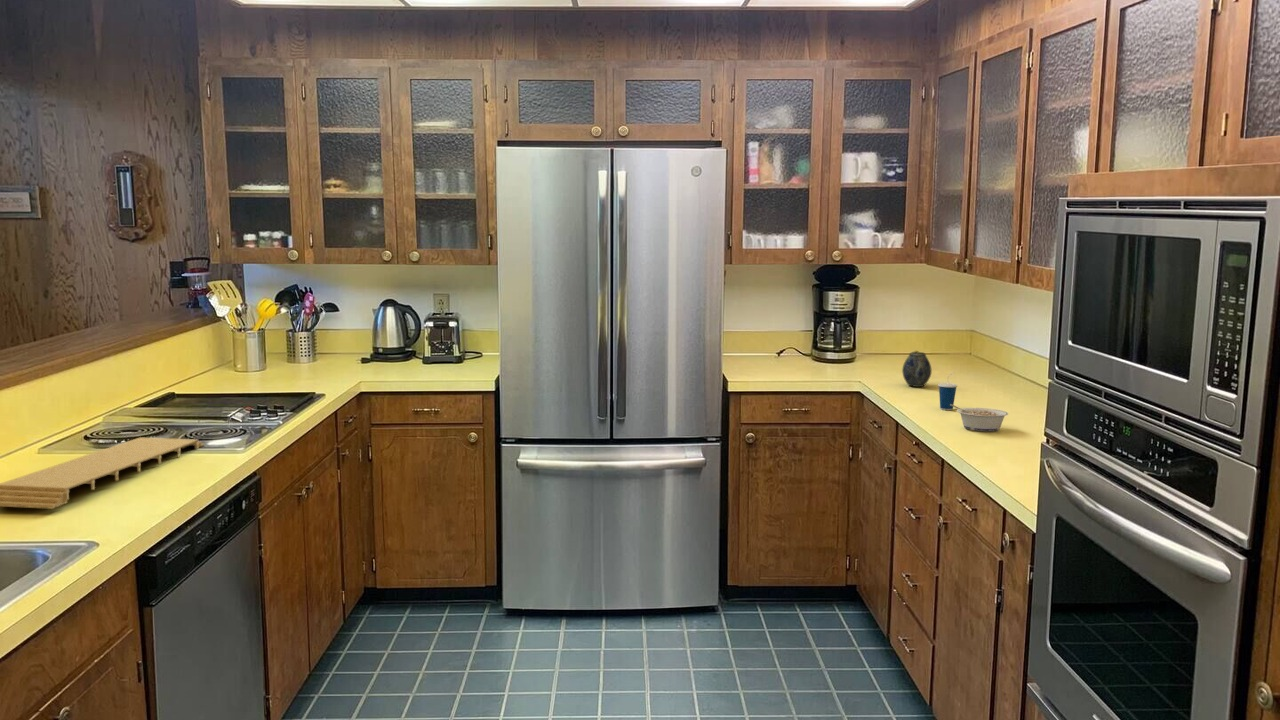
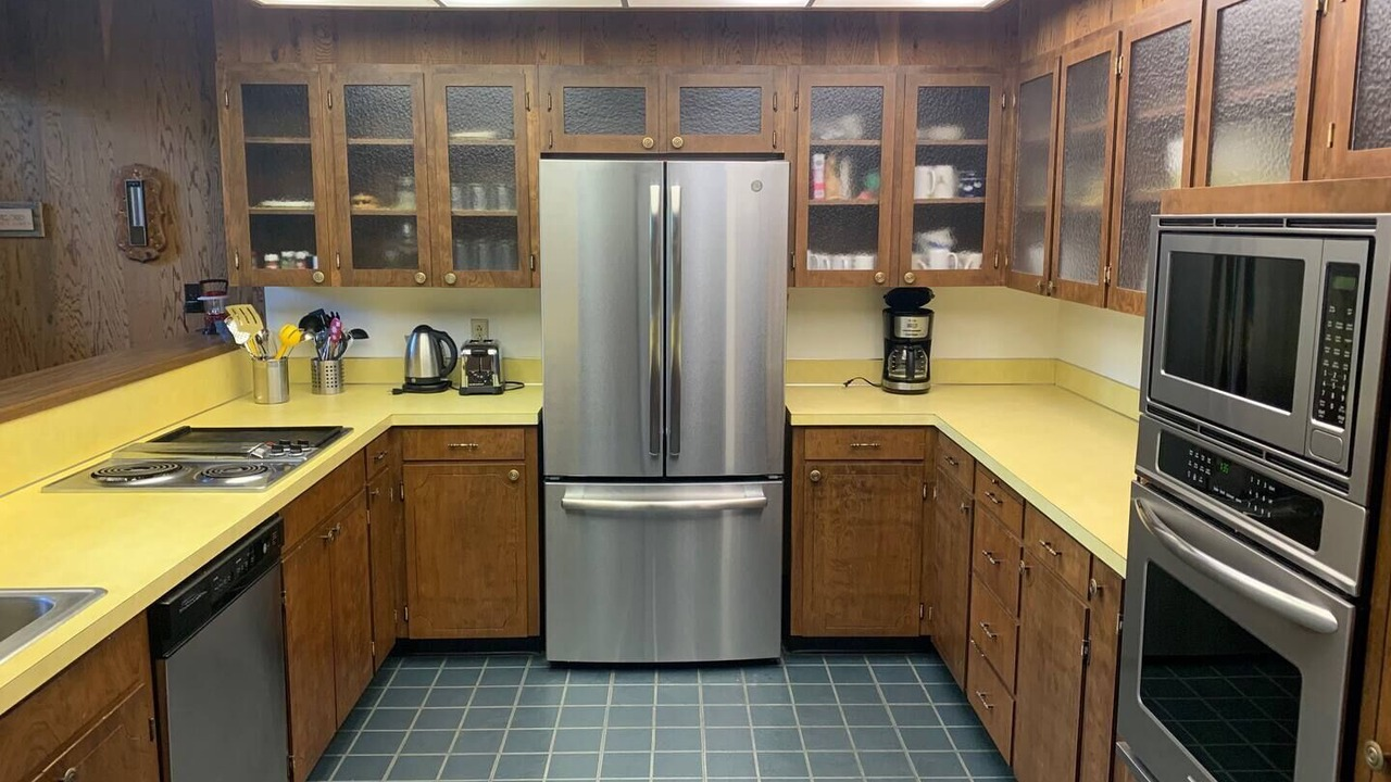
- legume [950,404,1009,432]
- teapot [901,349,933,388]
- cutting board [0,436,206,510]
- cup [937,371,958,411]
